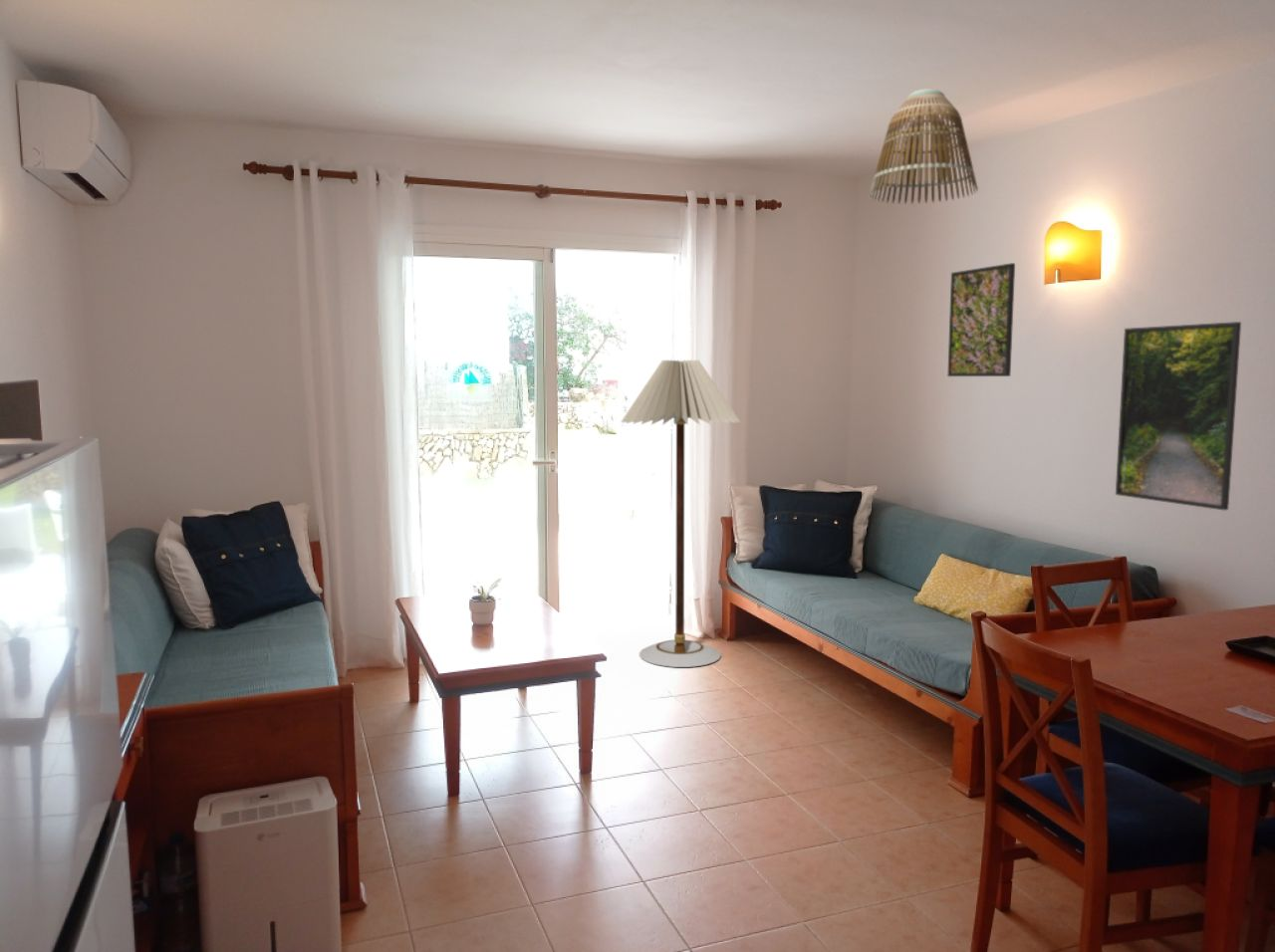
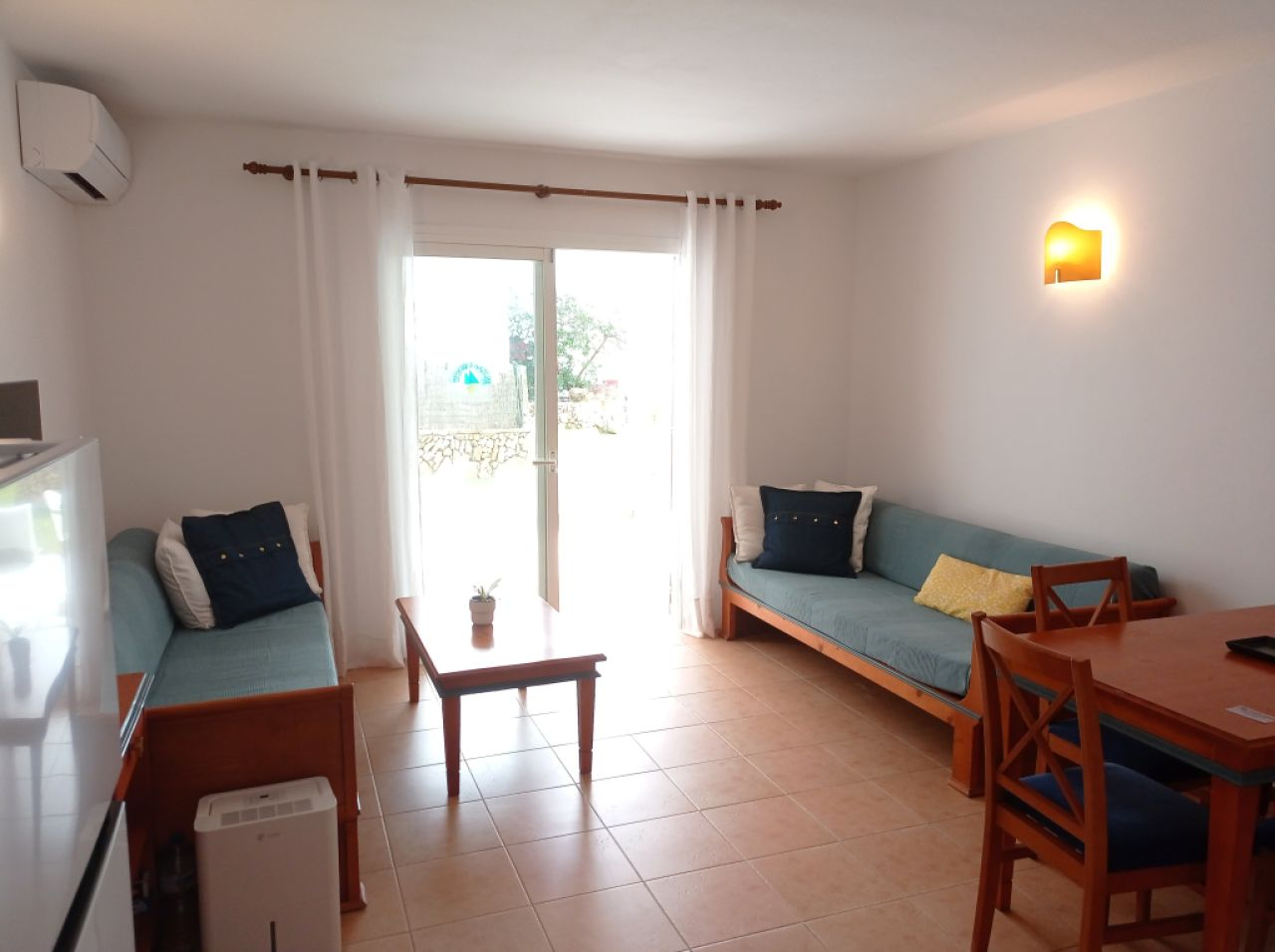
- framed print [946,262,1016,377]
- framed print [1115,321,1242,511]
- floor lamp [620,358,741,668]
- lamp shade [868,88,979,205]
